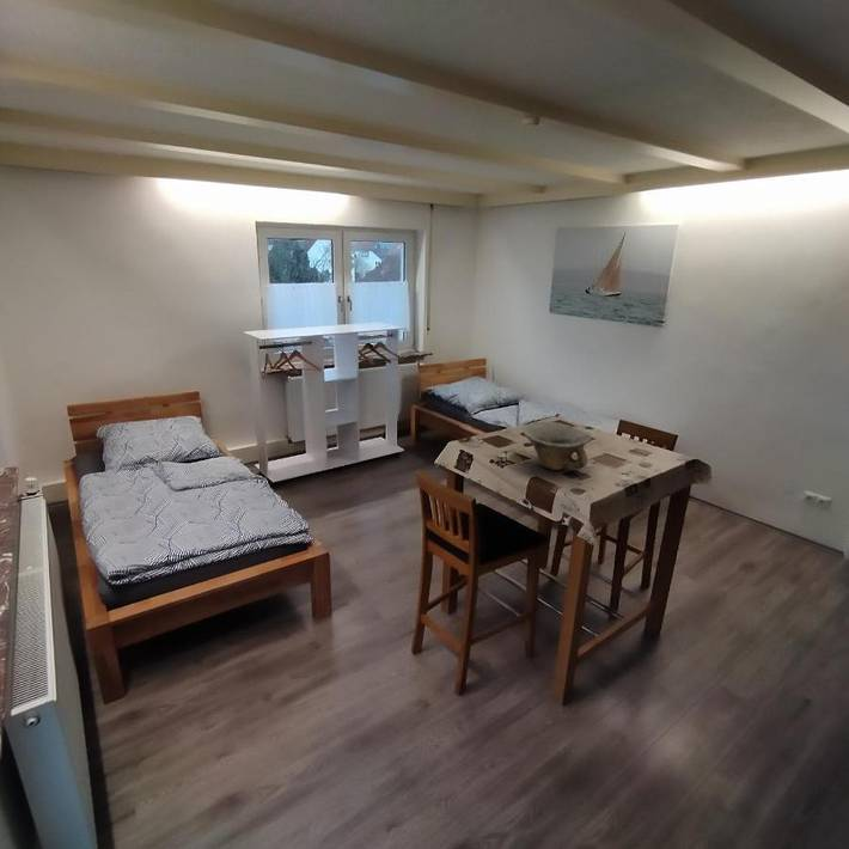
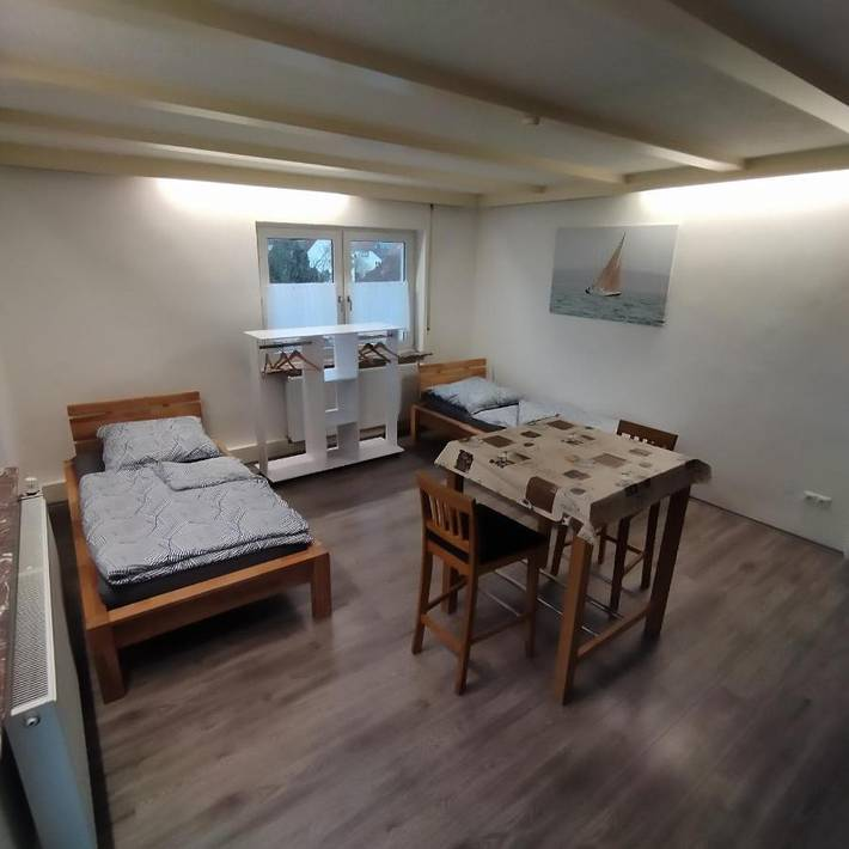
- bowl [521,421,593,471]
